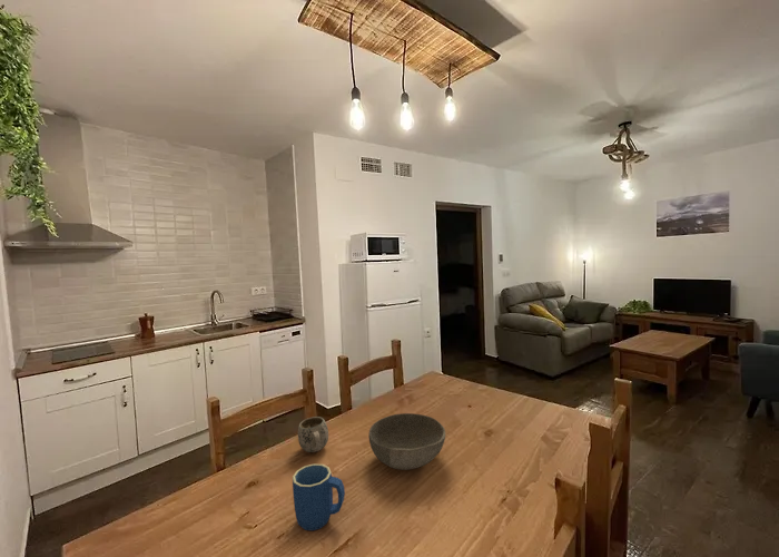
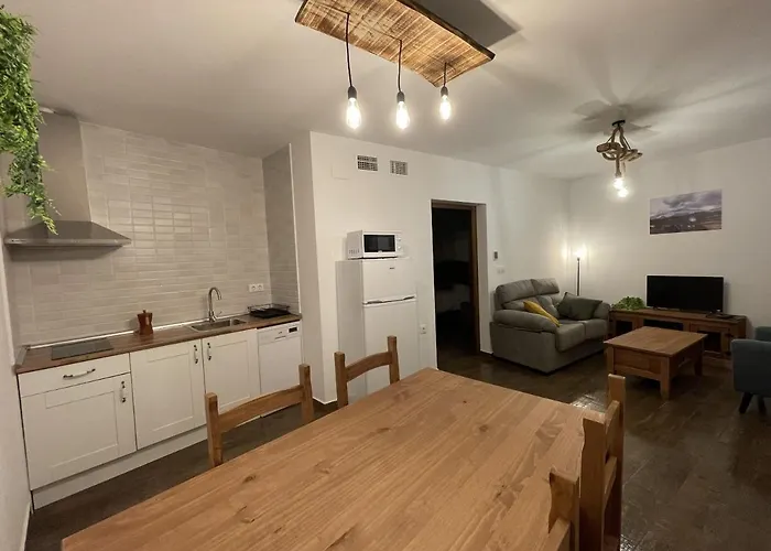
- bowl [367,412,446,471]
- mug [292,463,346,531]
- mug [297,416,329,453]
